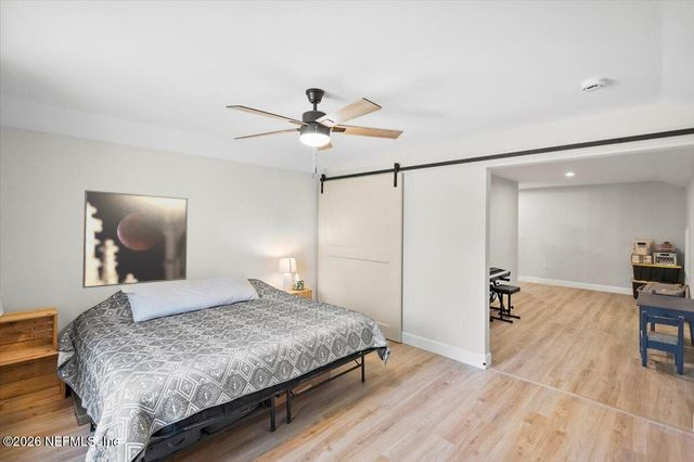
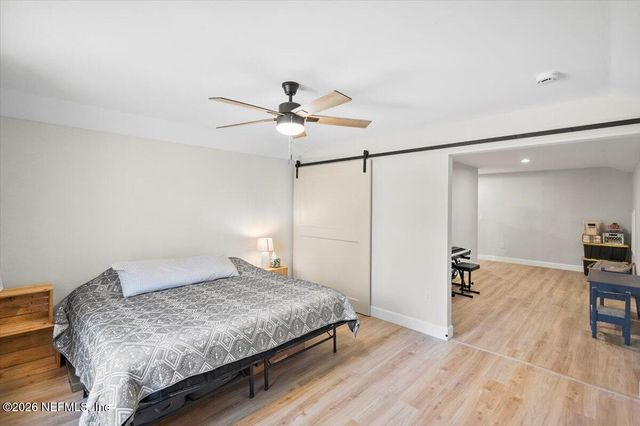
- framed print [81,190,189,290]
